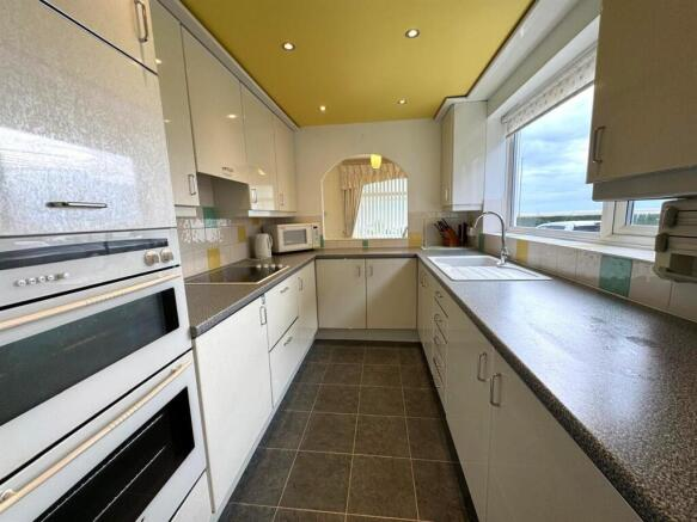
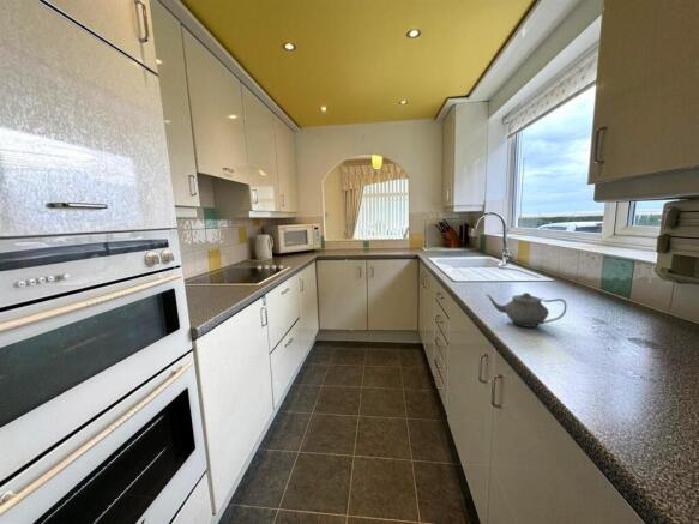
+ teapot [484,291,568,329]
